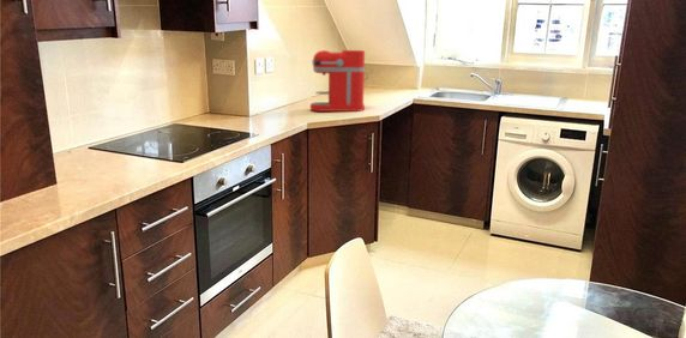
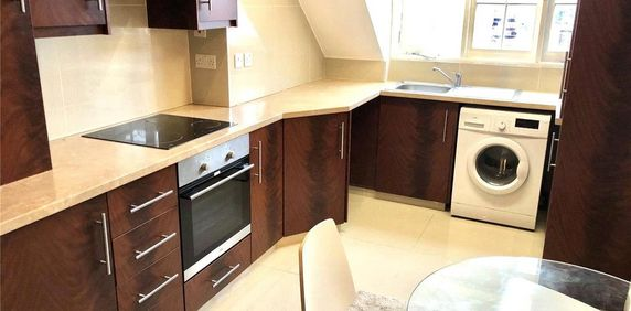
- coffee maker [309,49,369,113]
